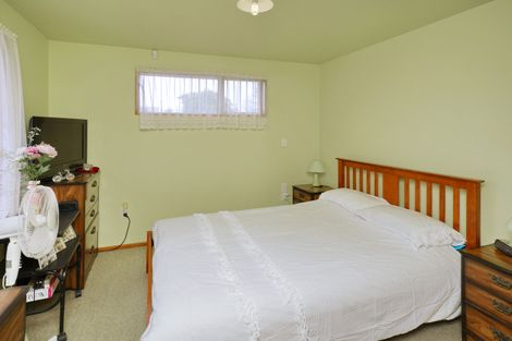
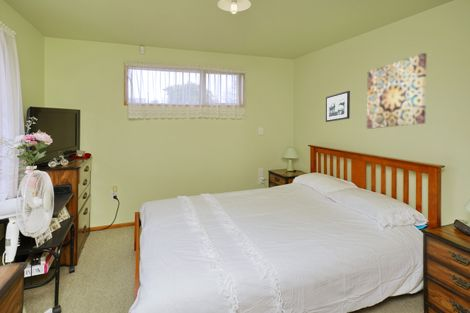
+ picture frame [325,90,351,123]
+ wall art [366,52,427,130]
